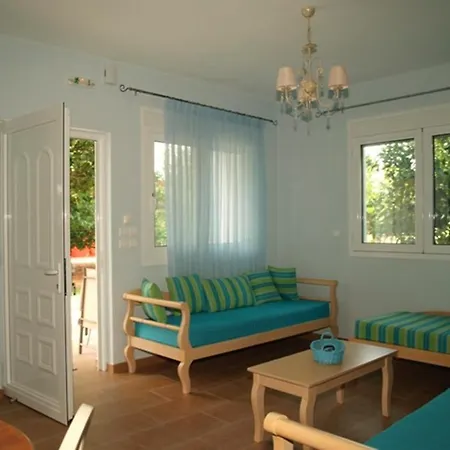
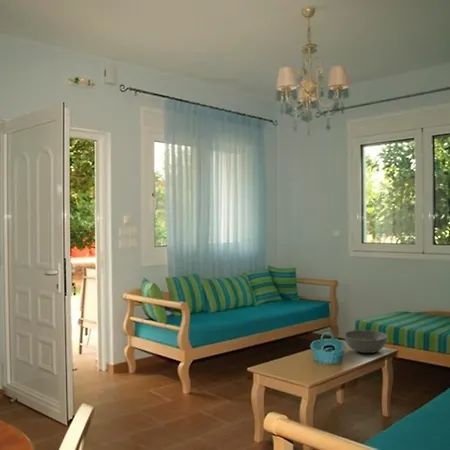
+ bowl [343,329,388,354]
